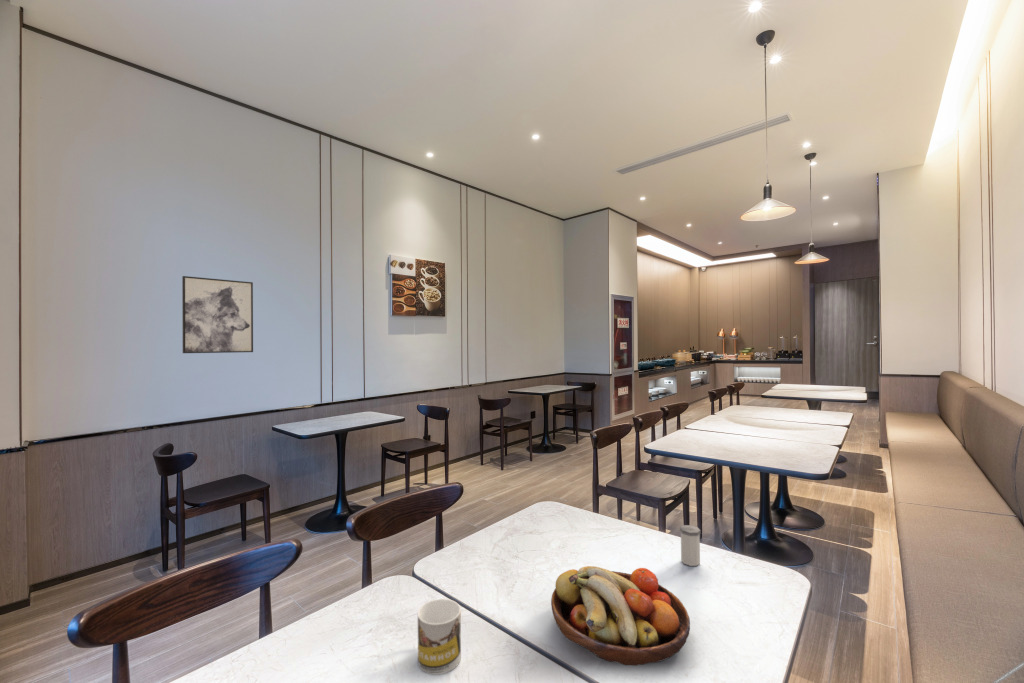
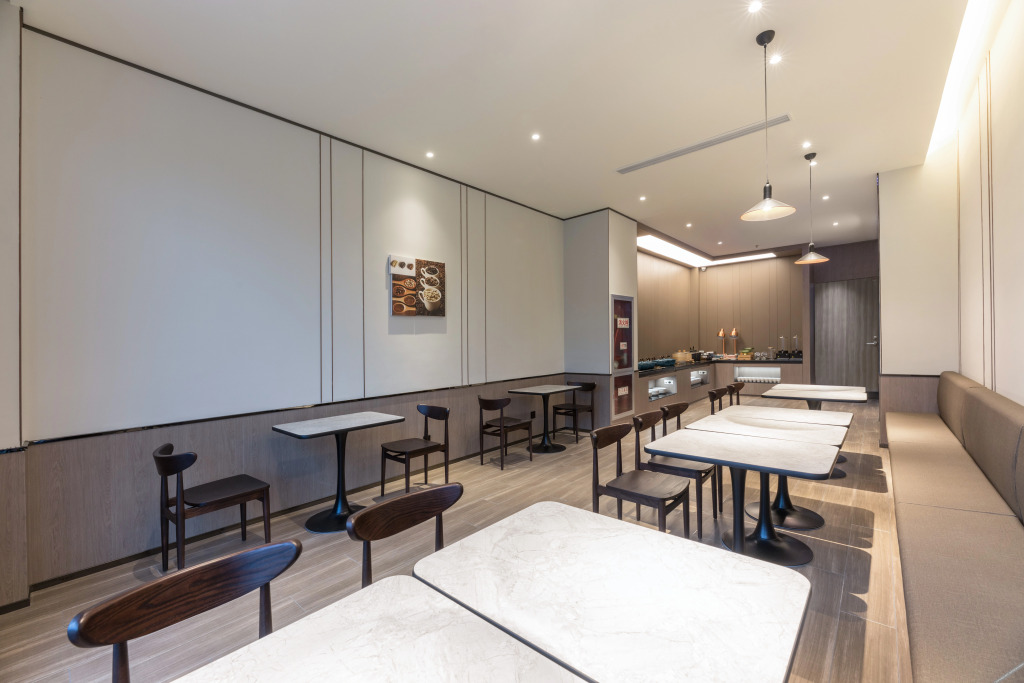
- wall art [181,275,254,354]
- fruit bowl [550,565,691,666]
- salt shaker [679,524,702,567]
- mug [417,598,462,676]
